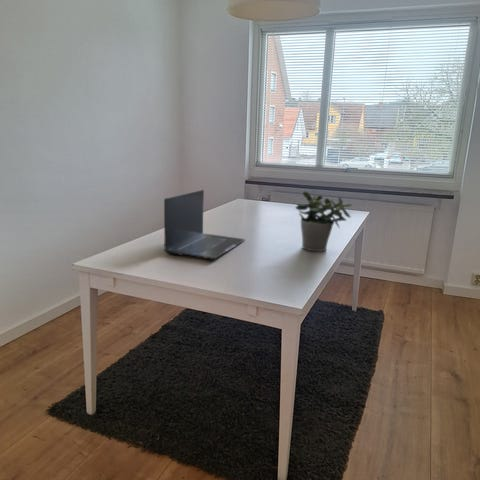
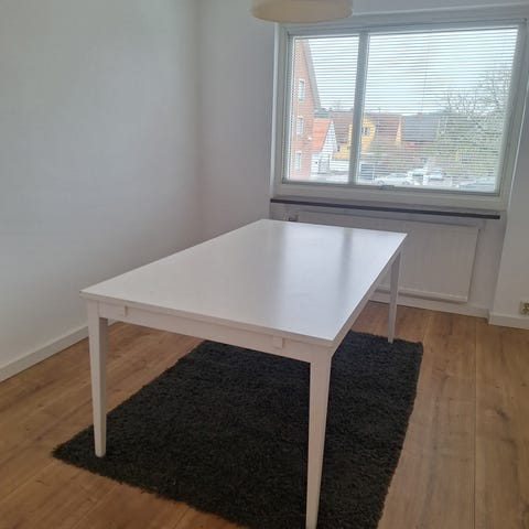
- potted plant [295,190,353,252]
- laptop [163,189,246,261]
